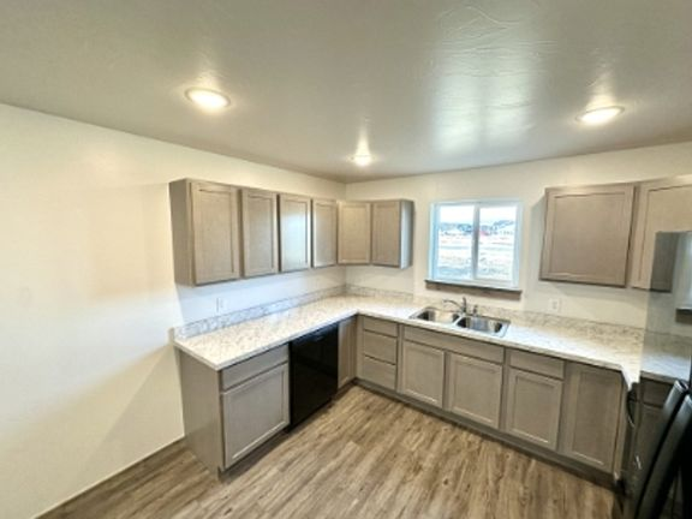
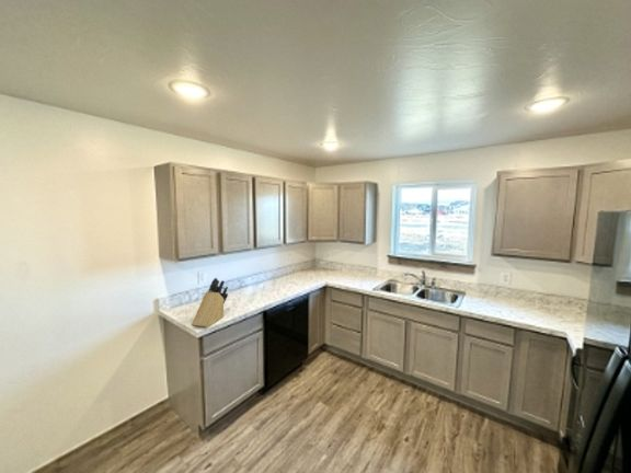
+ knife block [191,277,229,330]
